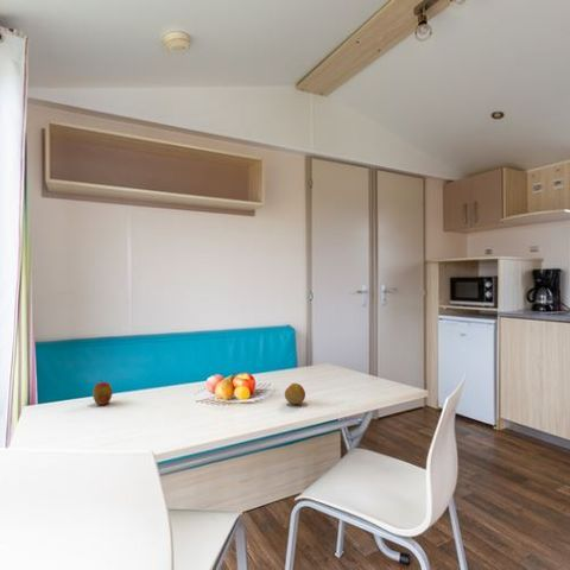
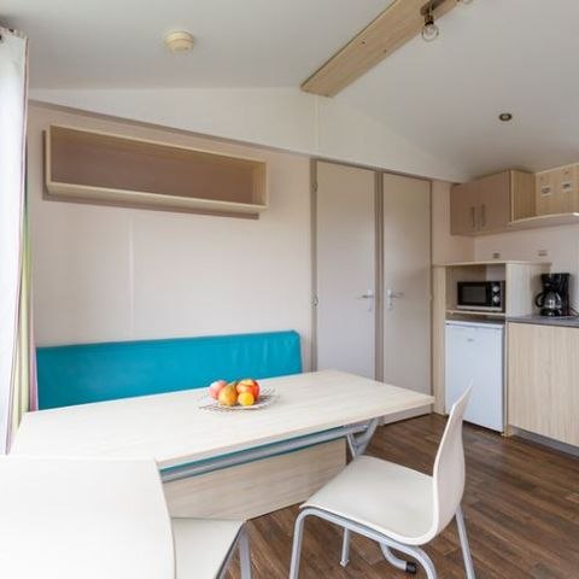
- apple [91,378,114,406]
- fruit [284,382,306,405]
